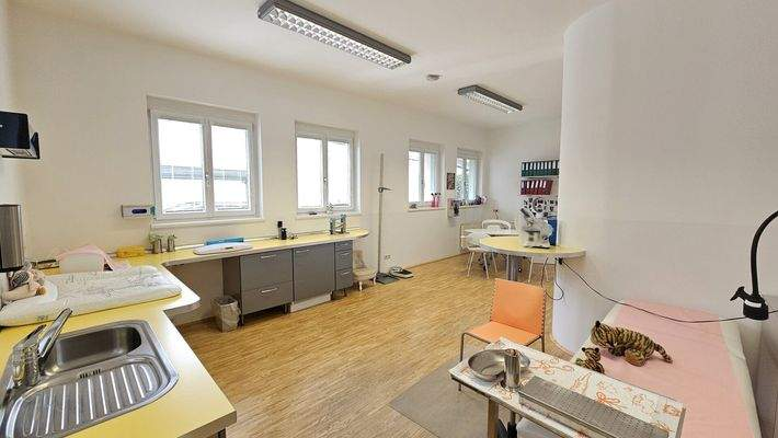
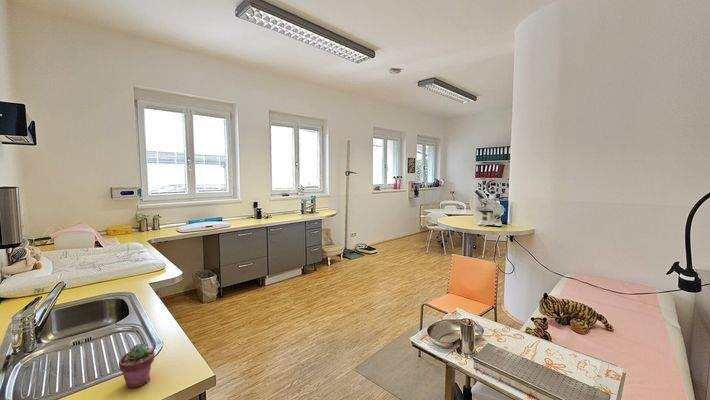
+ potted succulent [118,342,156,389]
